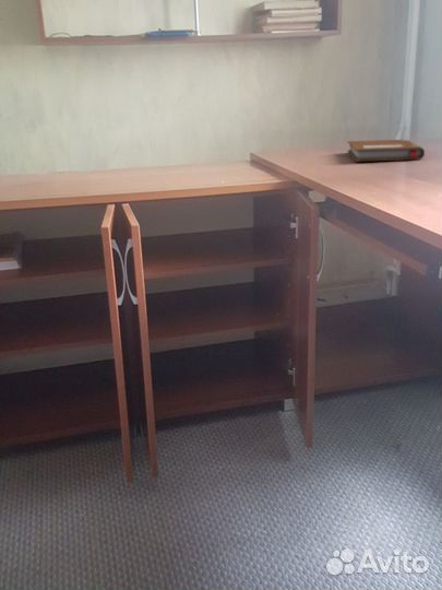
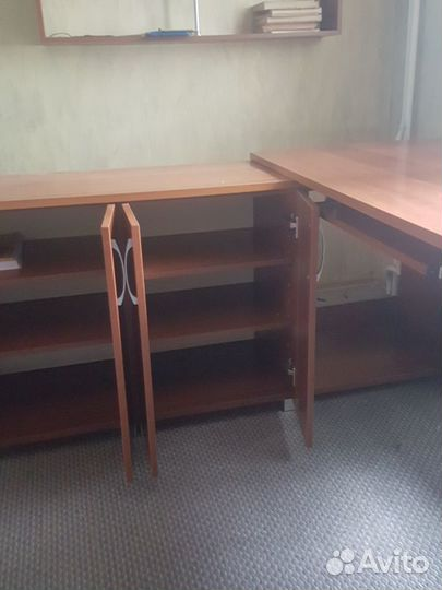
- notebook [346,139,426,163]
